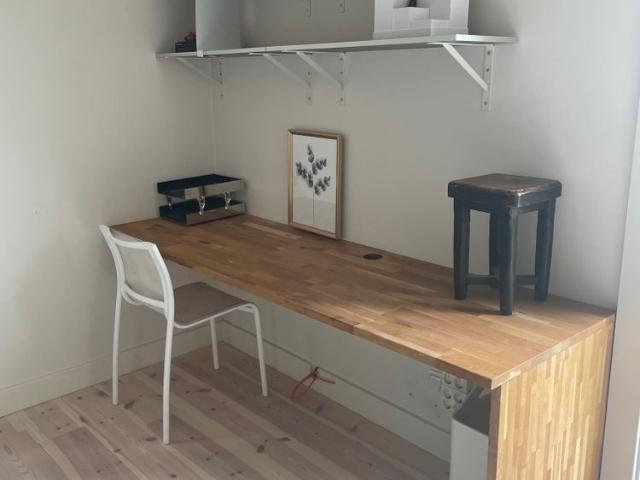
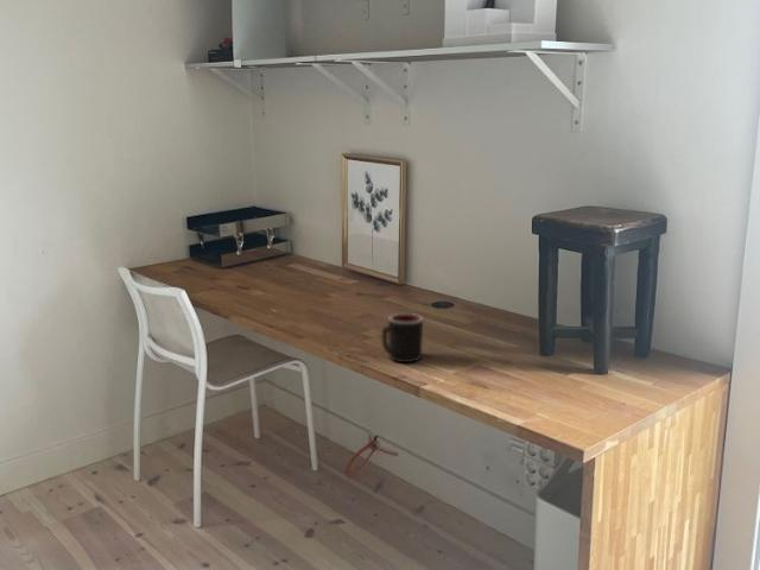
+ mug [381,312,424,363]
